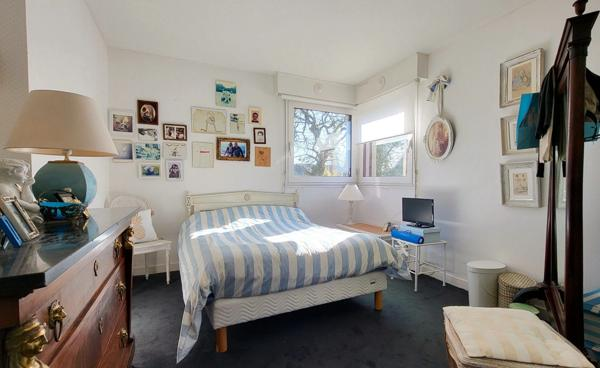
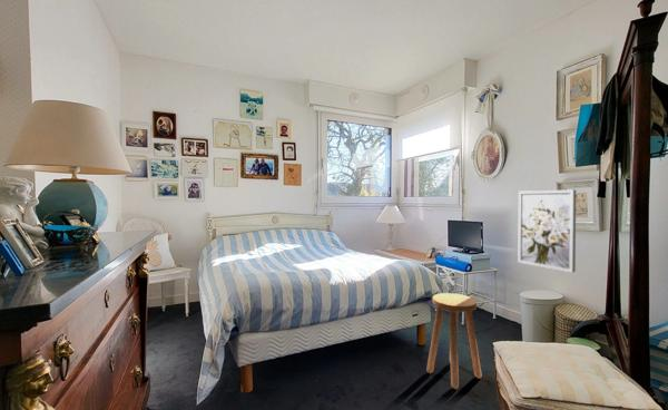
+ stool [425,292,483,390]
+ wall art [517,188,577,273]
